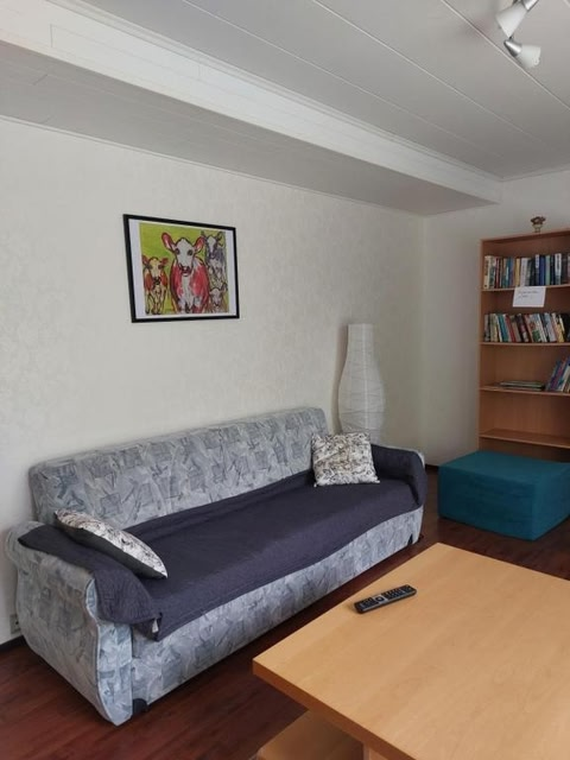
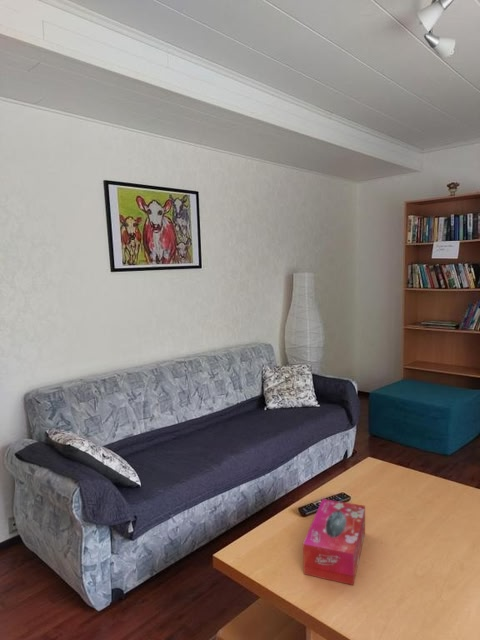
+ tissue box [302,498,366,586]
